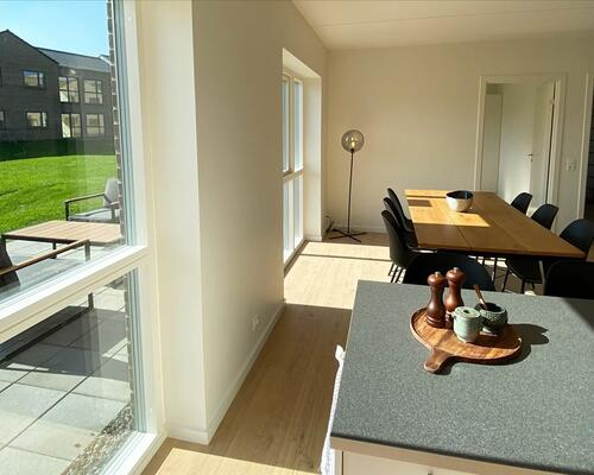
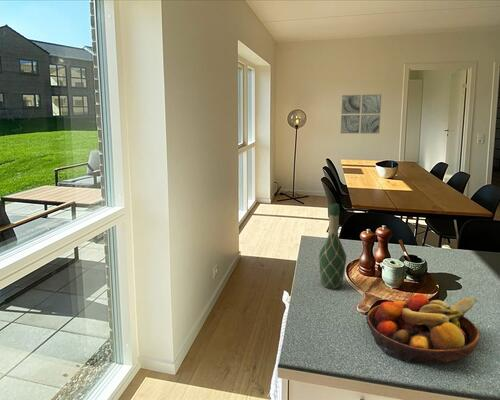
+ fruit bowl [365,293,480,365]
+ wine bottle [318,203,347,290]
+ wall art [340,93,382,134]
